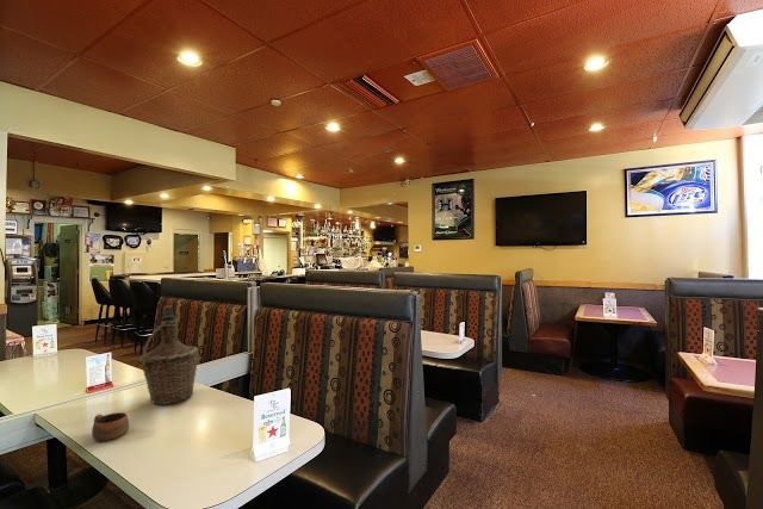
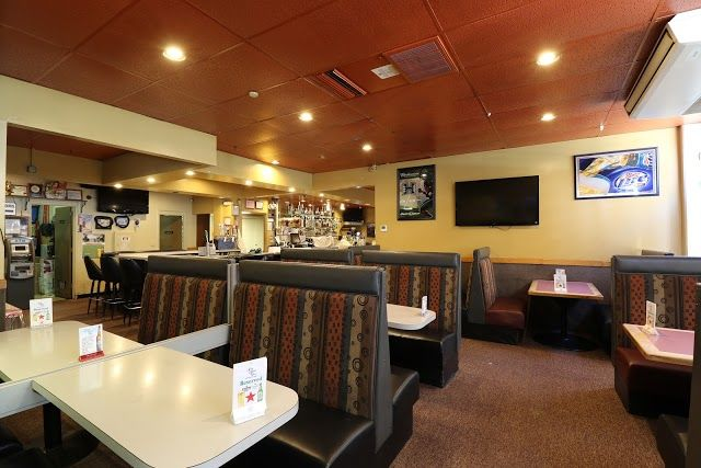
- bottle [138,305,199,405]
- cup [91,411,130,442]
